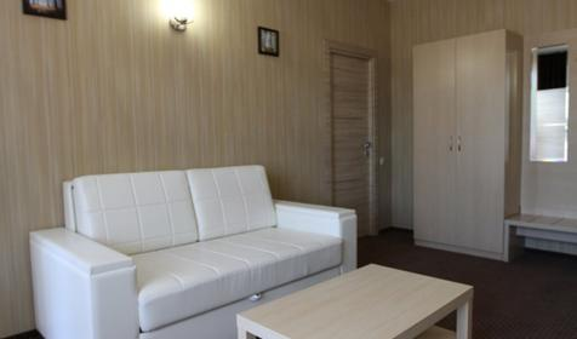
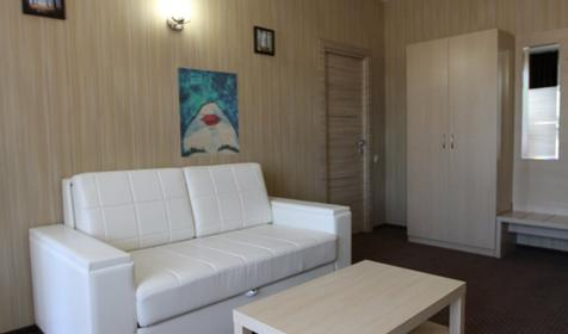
+ wall art [177,66,241,159]
